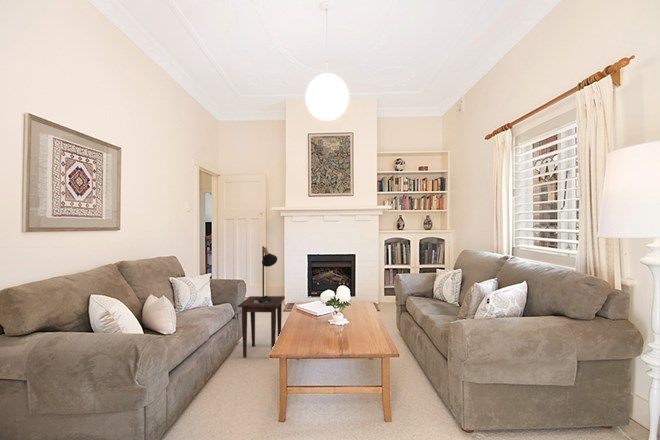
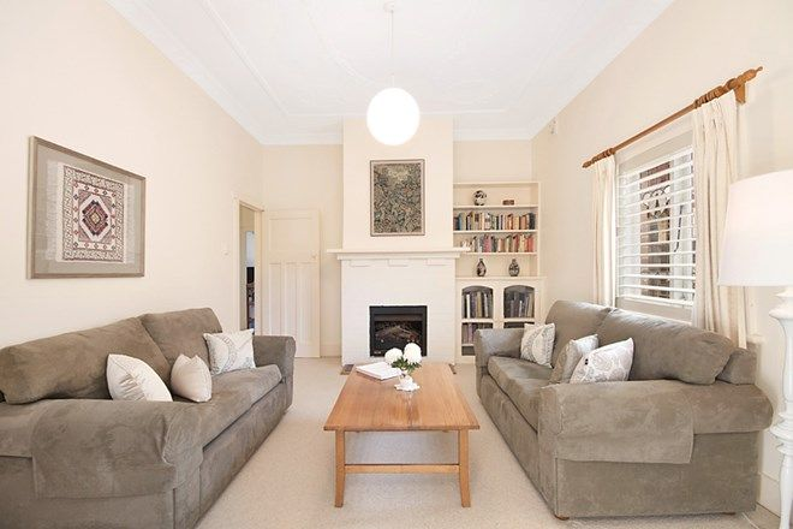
- side table [237,295,286,358]
- table lamp [255,246,278,301]
